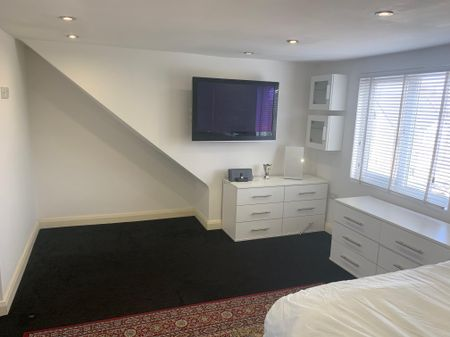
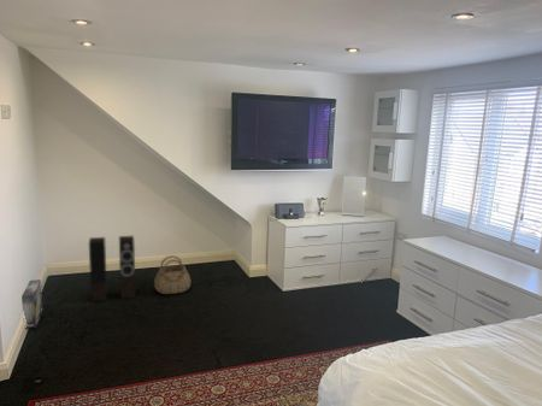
+ stereo [88,235,136,304]
+ box [20,278,43,330]
+ basket [153,254,192,295]
